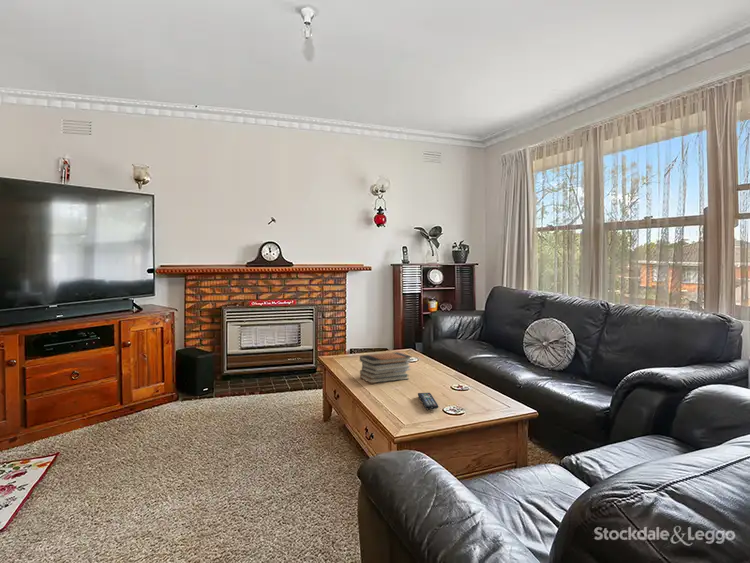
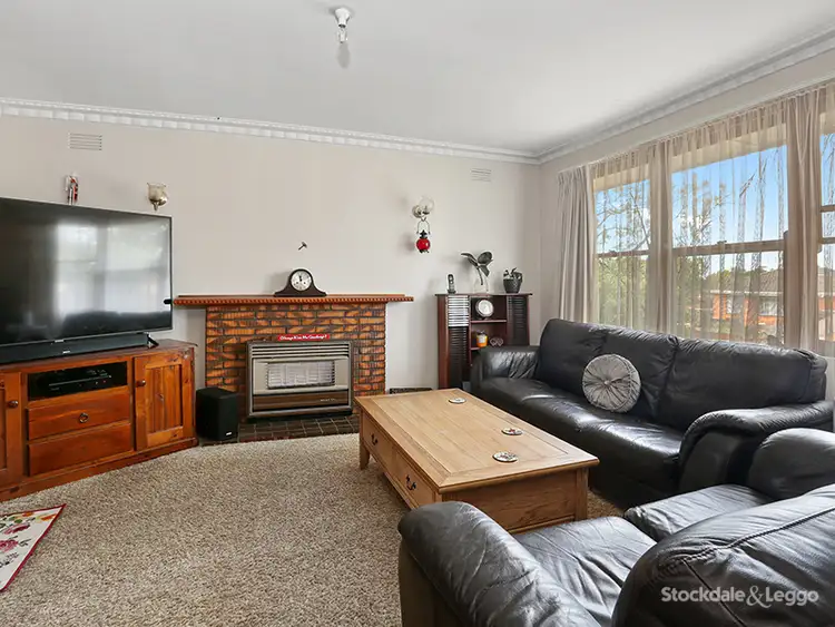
- book stack [359,351,413,384]
- remote control [417,392,439,410]
